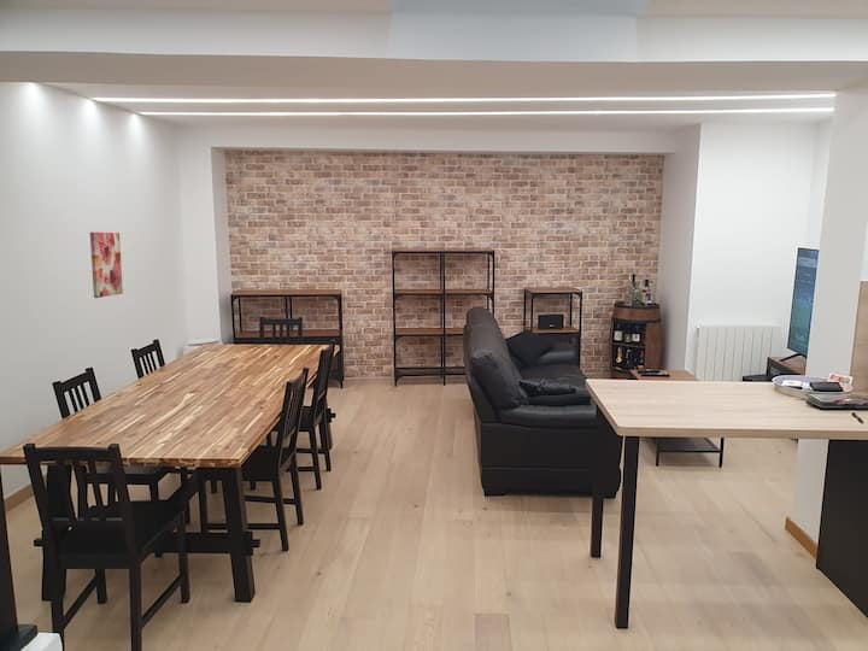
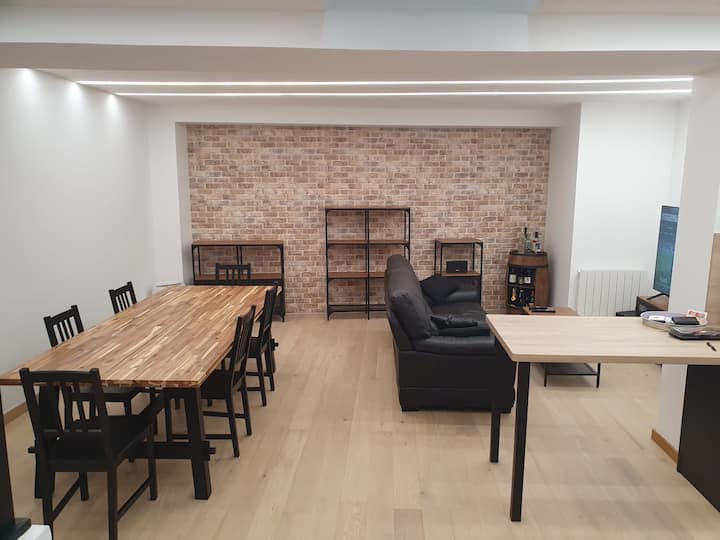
- wall art [89,231,124,299]
